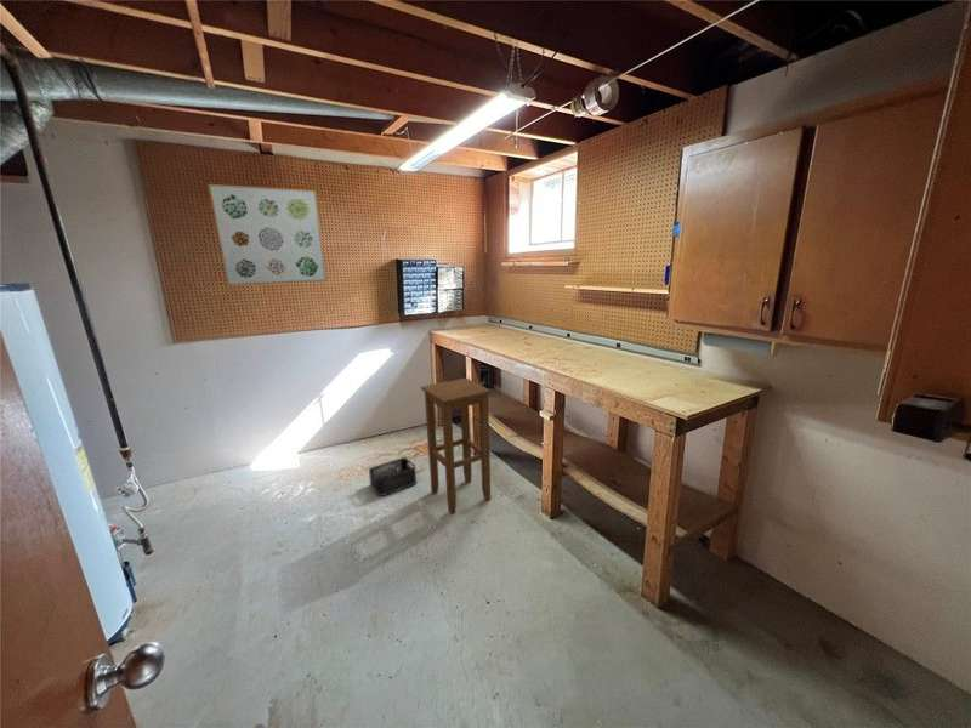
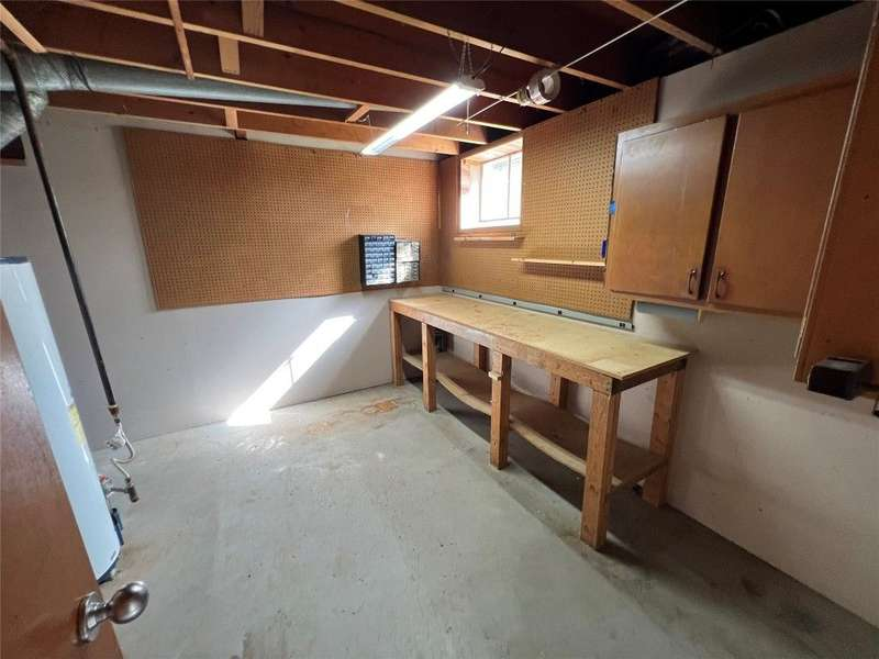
- stool [420,377,493,516]
- wall art [208,183,328,286]
- storage bin [368,456,418,497]
